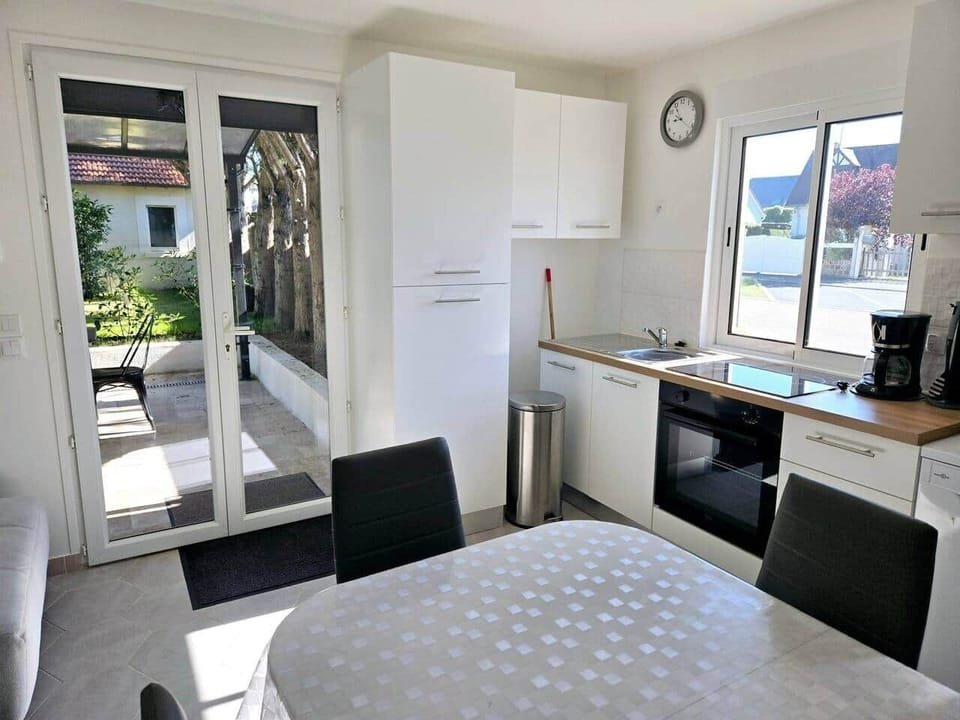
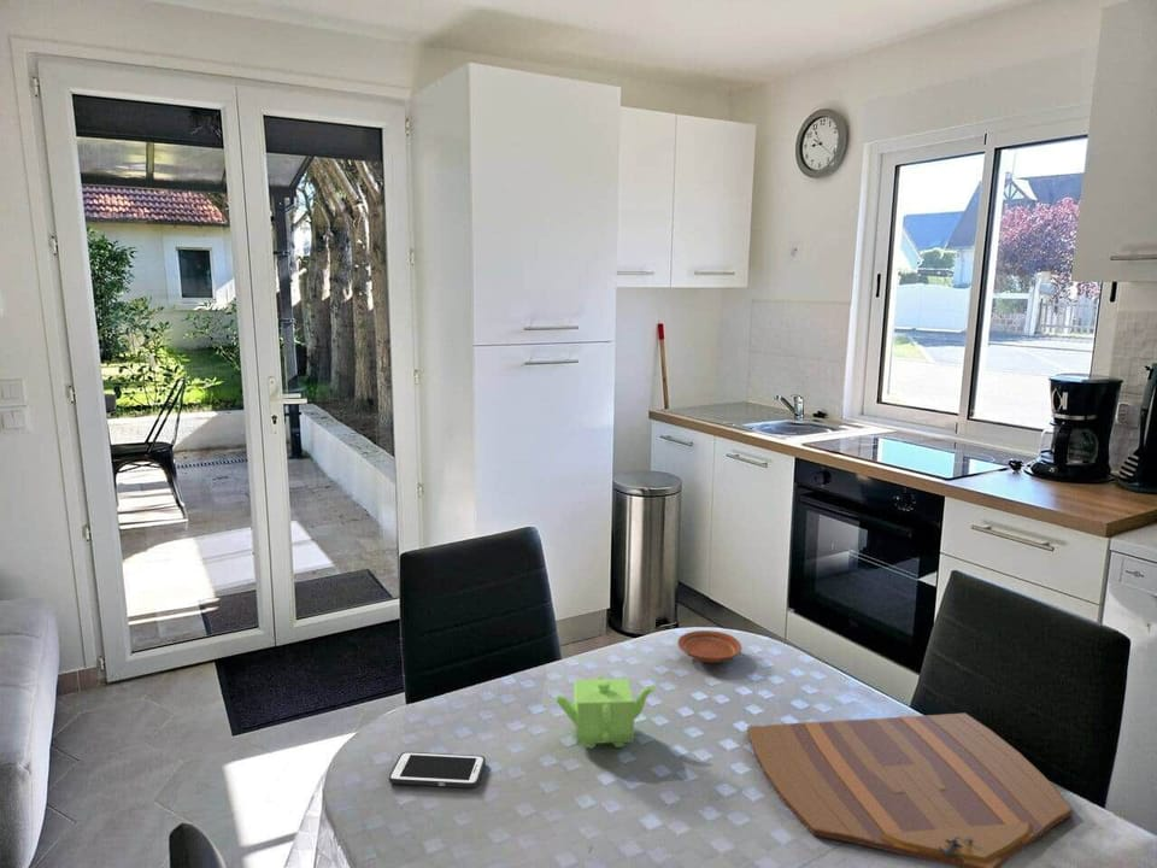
+ plate [676,629,742,664]
+ cutting board [746,712,1074,868]
+ teapot [554,676,658,750]
+ cell phone [388,751,487,788]
